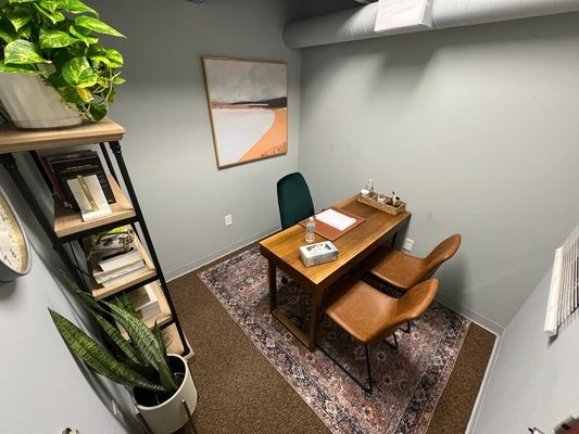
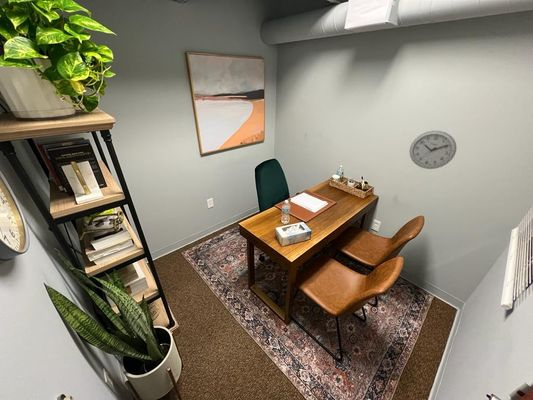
+ wall clock [409,130,458,170]
